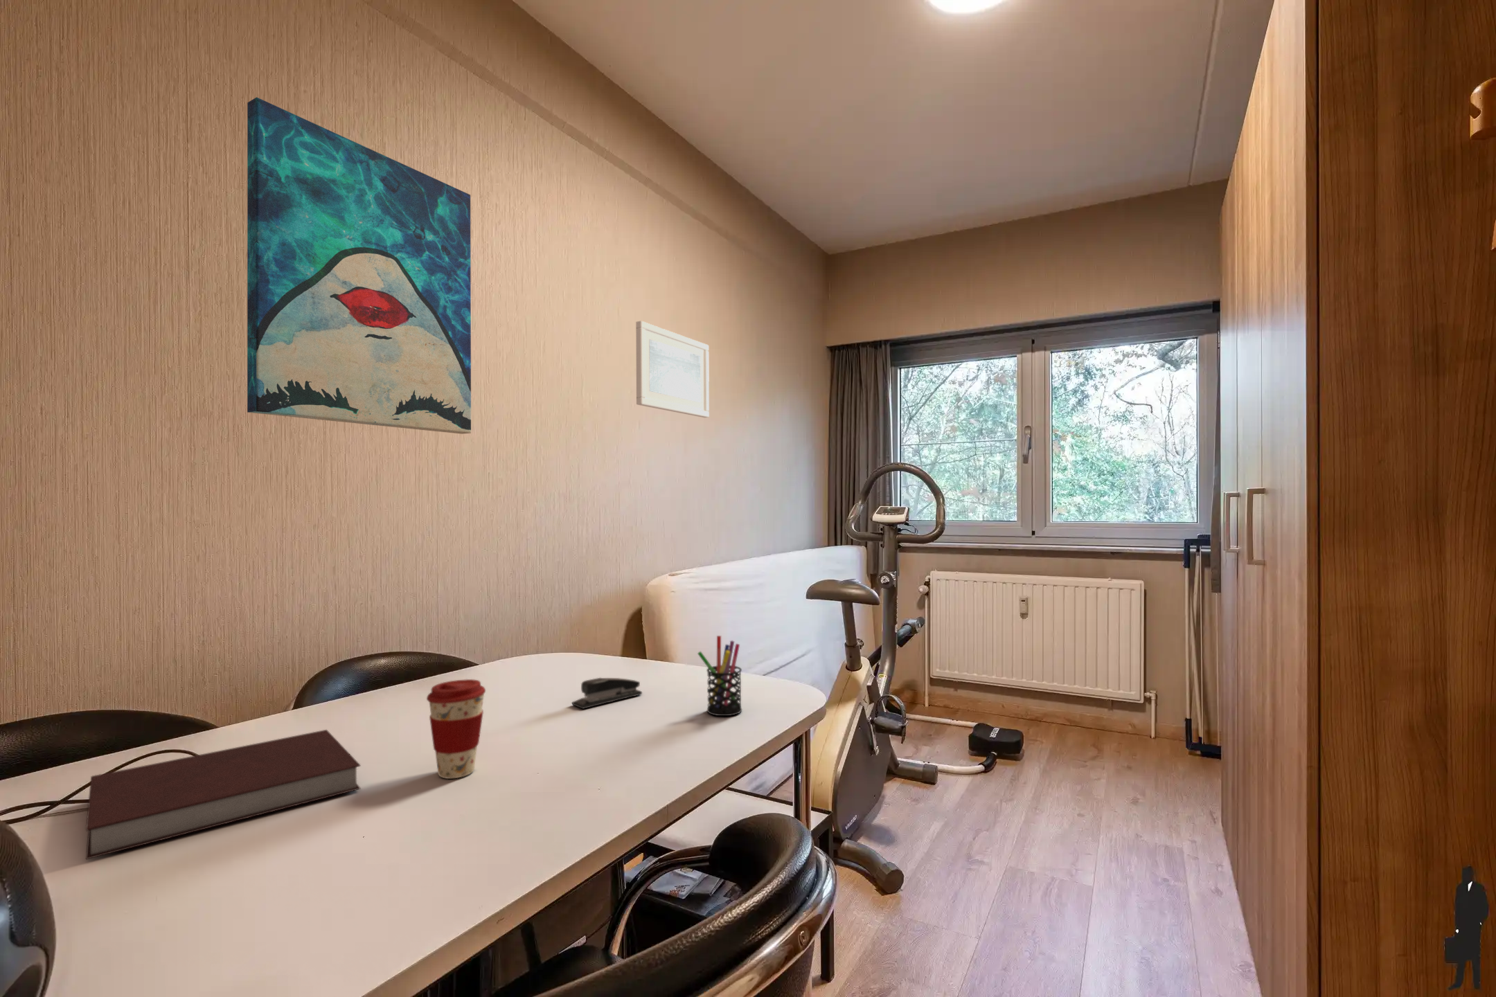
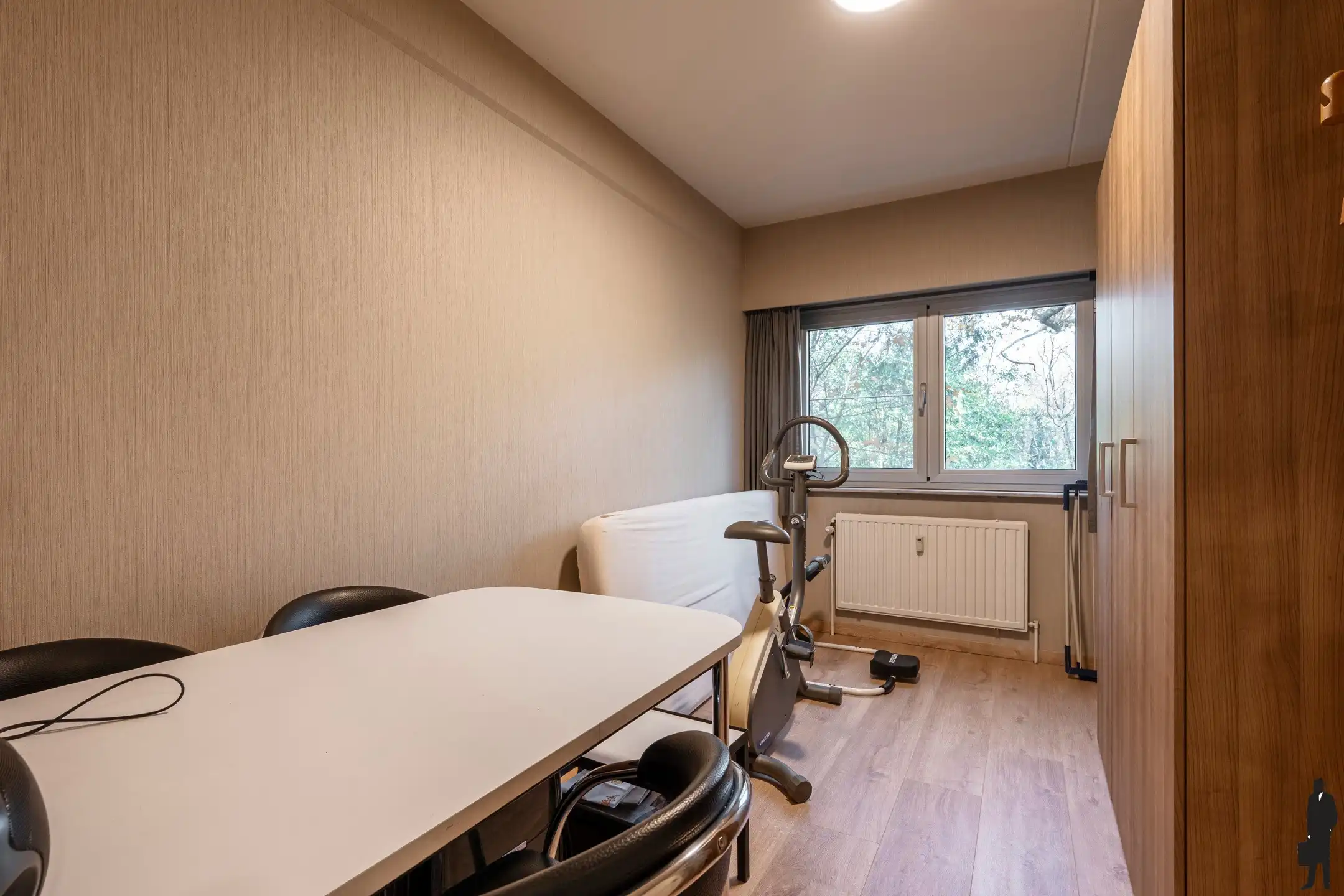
- pen holder [697,635,742,717]
- notebook [86,729,362,860]
- coffee cup [426,679,486,780]
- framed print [636,319,710,418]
- stapler [571,678,642,710]
- wall art [247,97,472,435]
